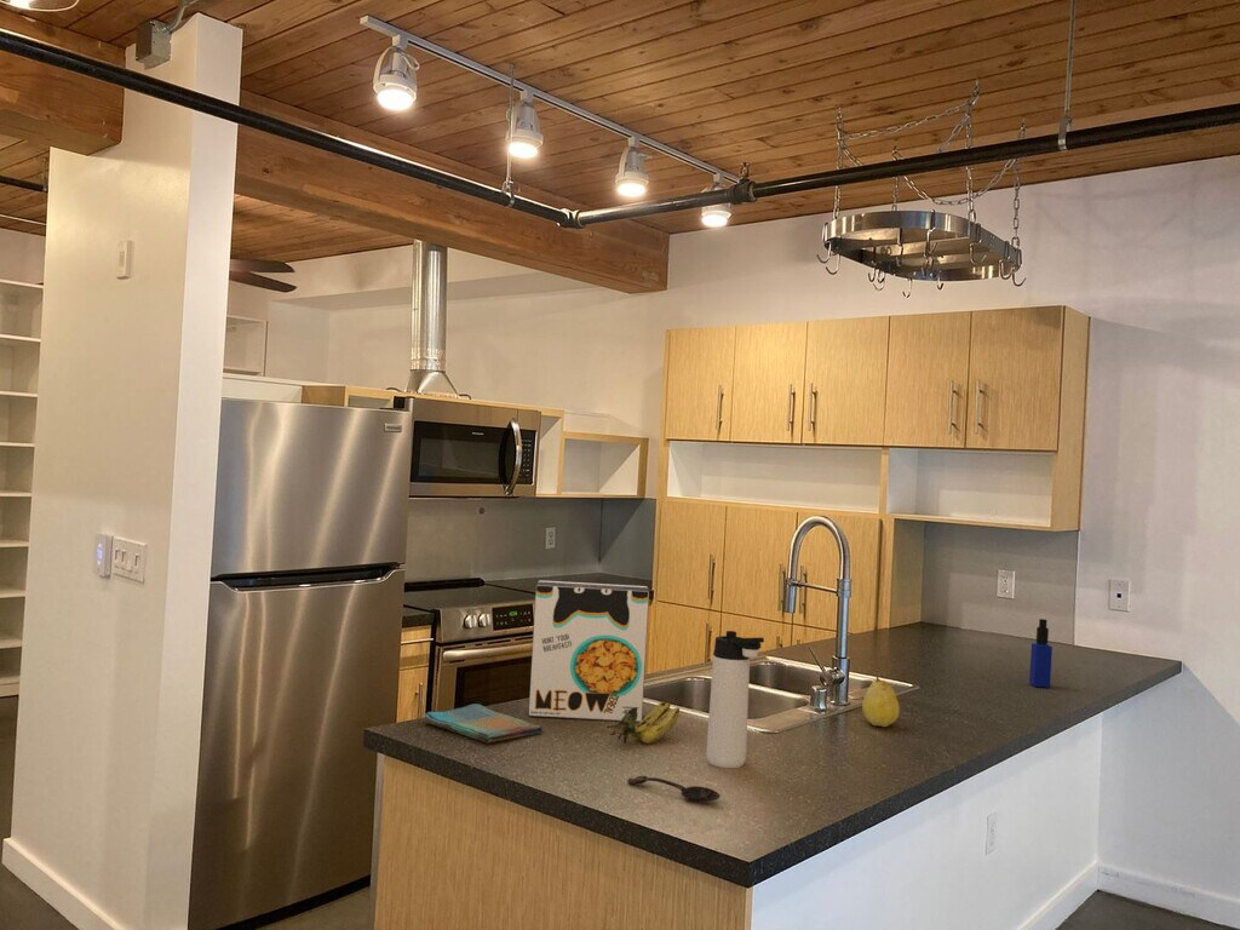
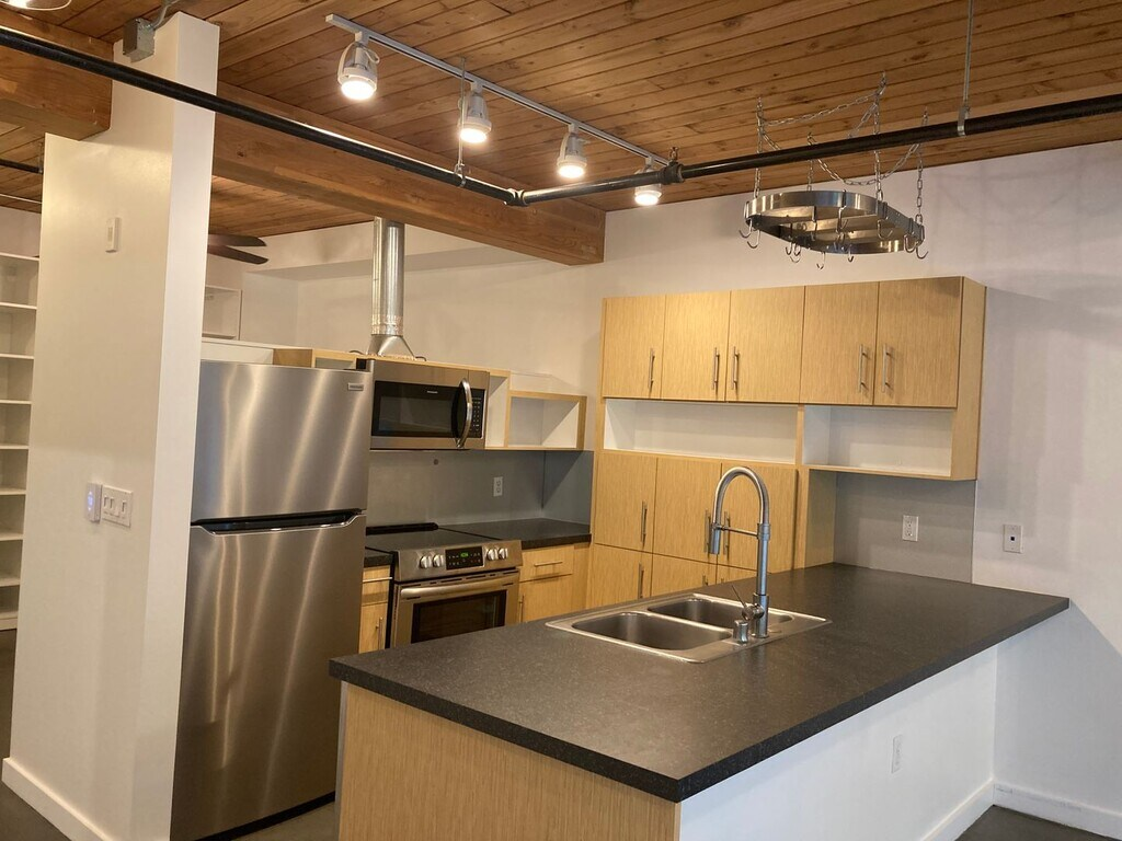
- dish towel [421,702,544,744]
- fruit [861,676,901,728]
- spoon [626,775,722,803]
- thermos bottle [705,630,765,770]
- cereal box [527,579,650,723]
- banana [607,700,681,745]
- bottle [1028,618,1054,689]
